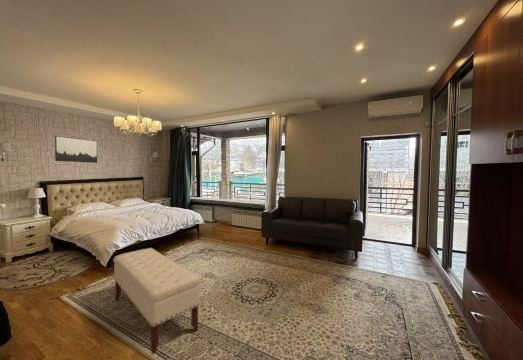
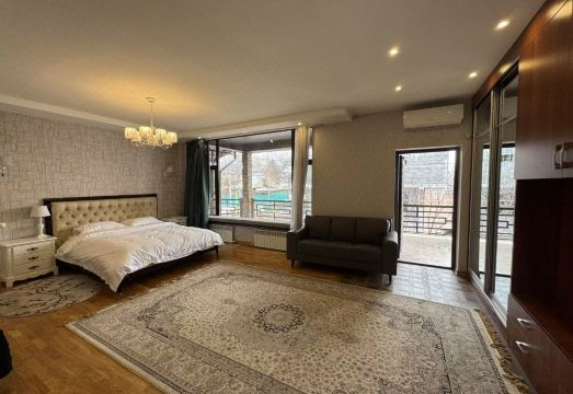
- bench [112,247,201,355]
- wall art [54,135,98,164]
